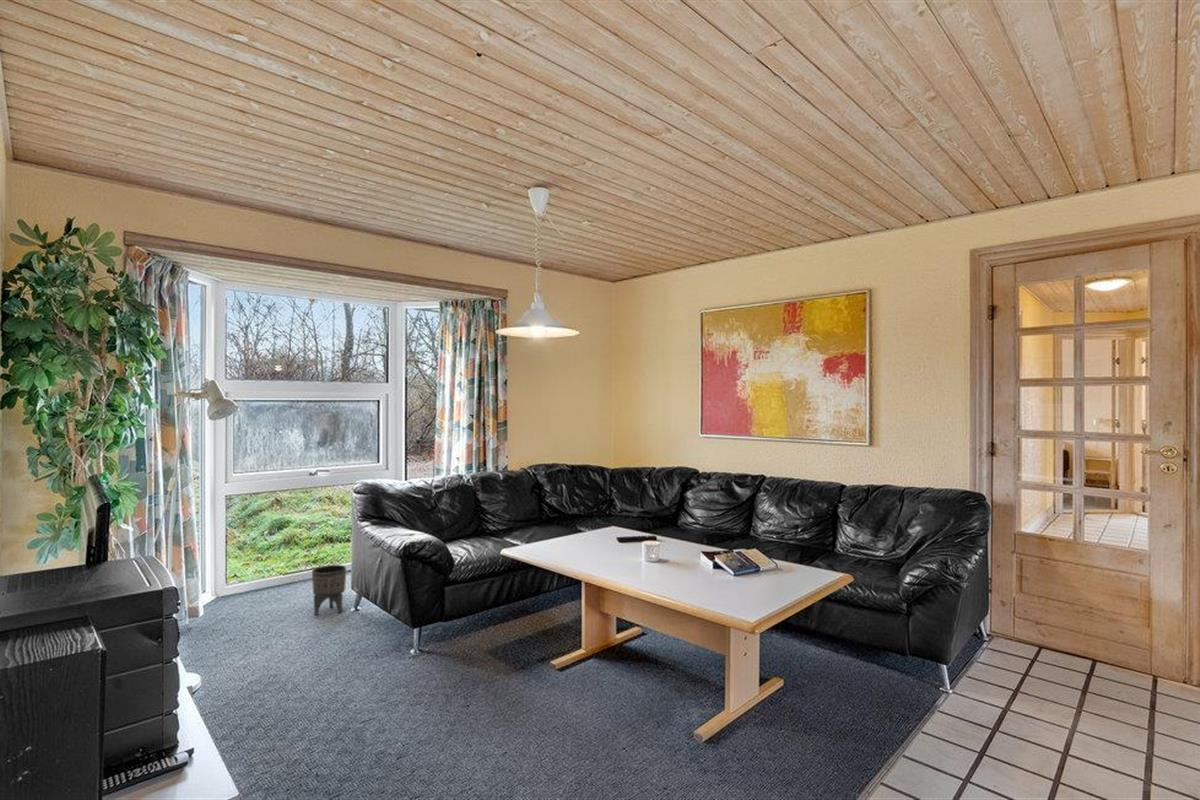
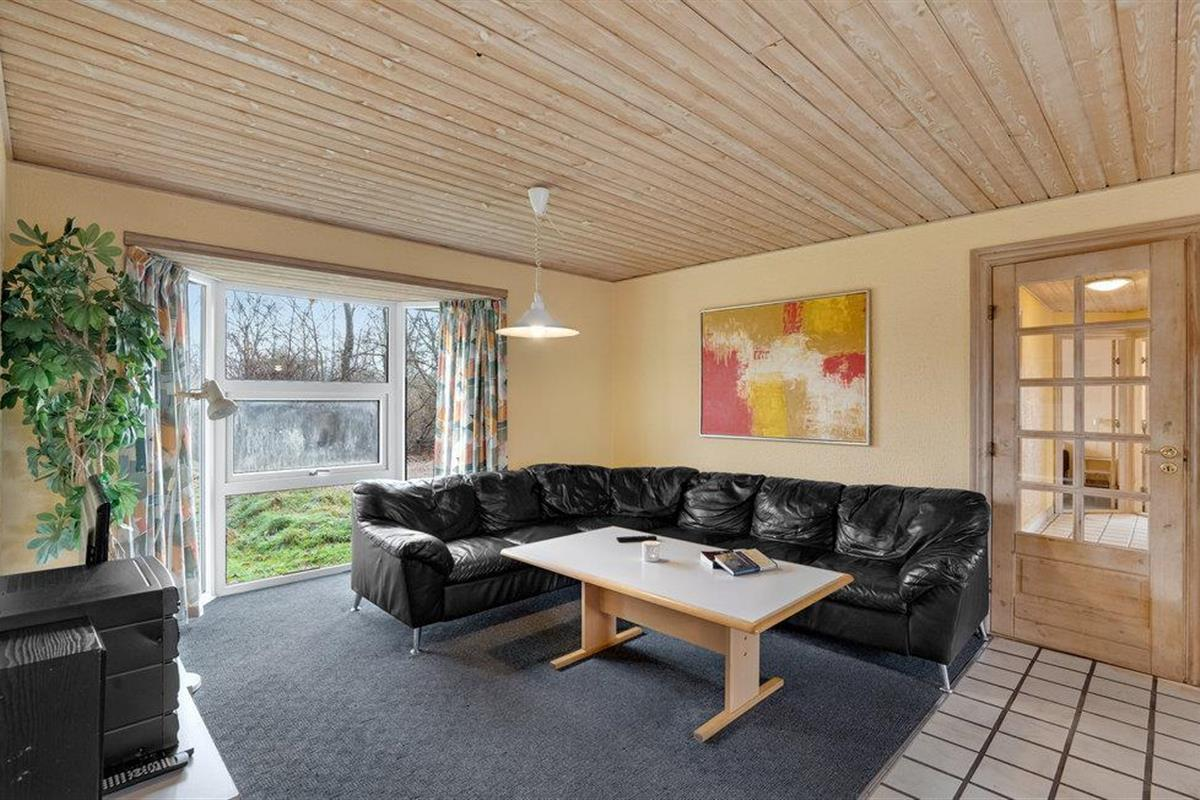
- planter [311,564,347,616]
